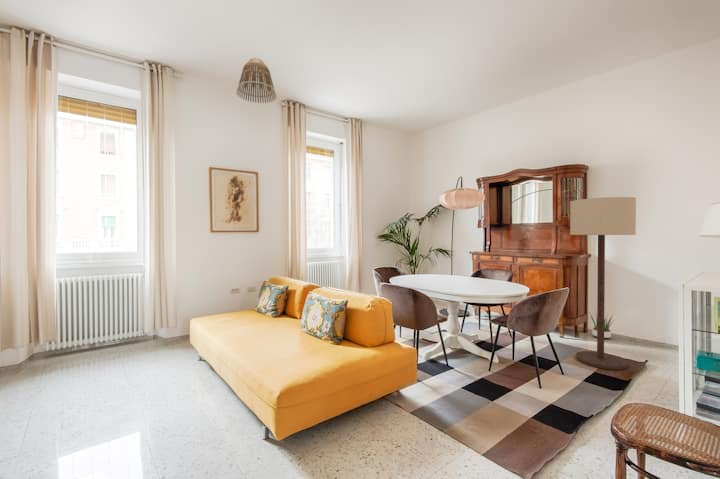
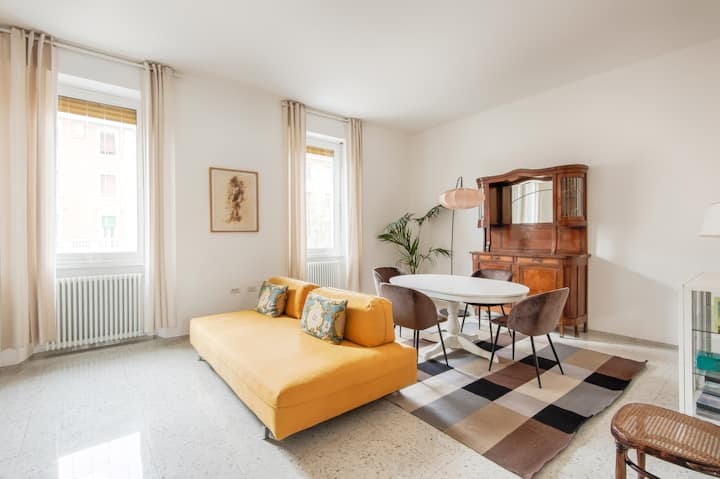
- lamp shade [235,57,277,104]
- floor lamp [569,196,637,371]
- potted plant [589,311,616,340]
